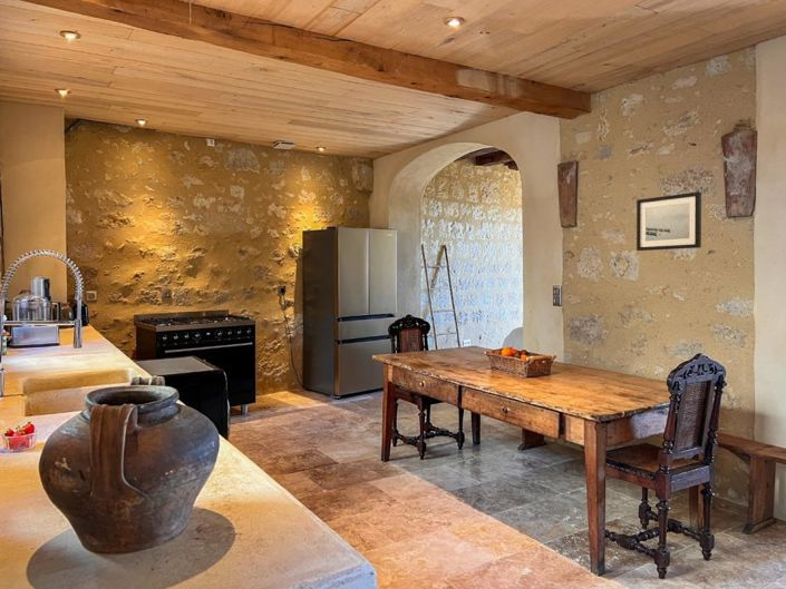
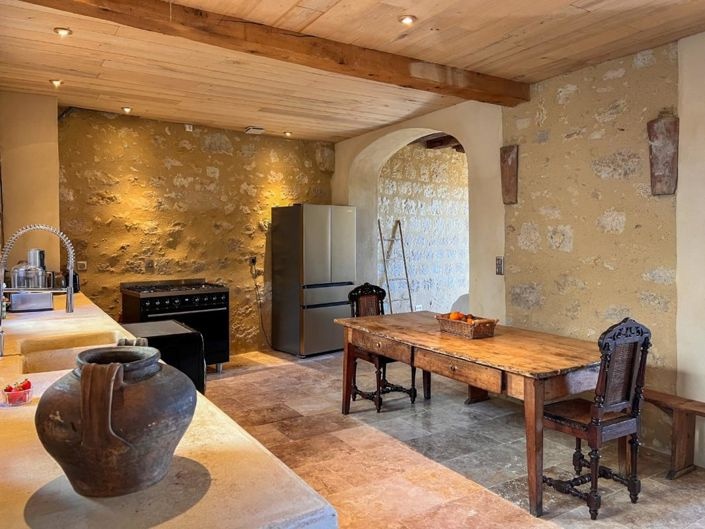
- wall art [635,190,702,252]
